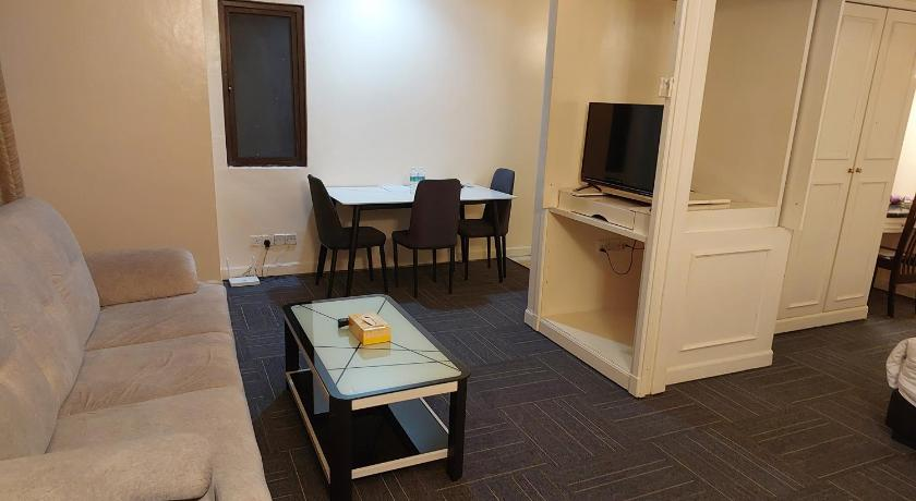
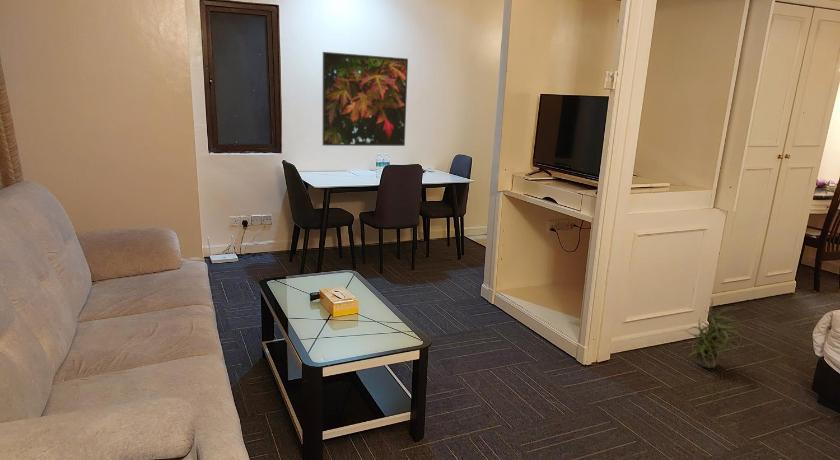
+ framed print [322,51,409,147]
+ potted plant [683,297,746,369]
